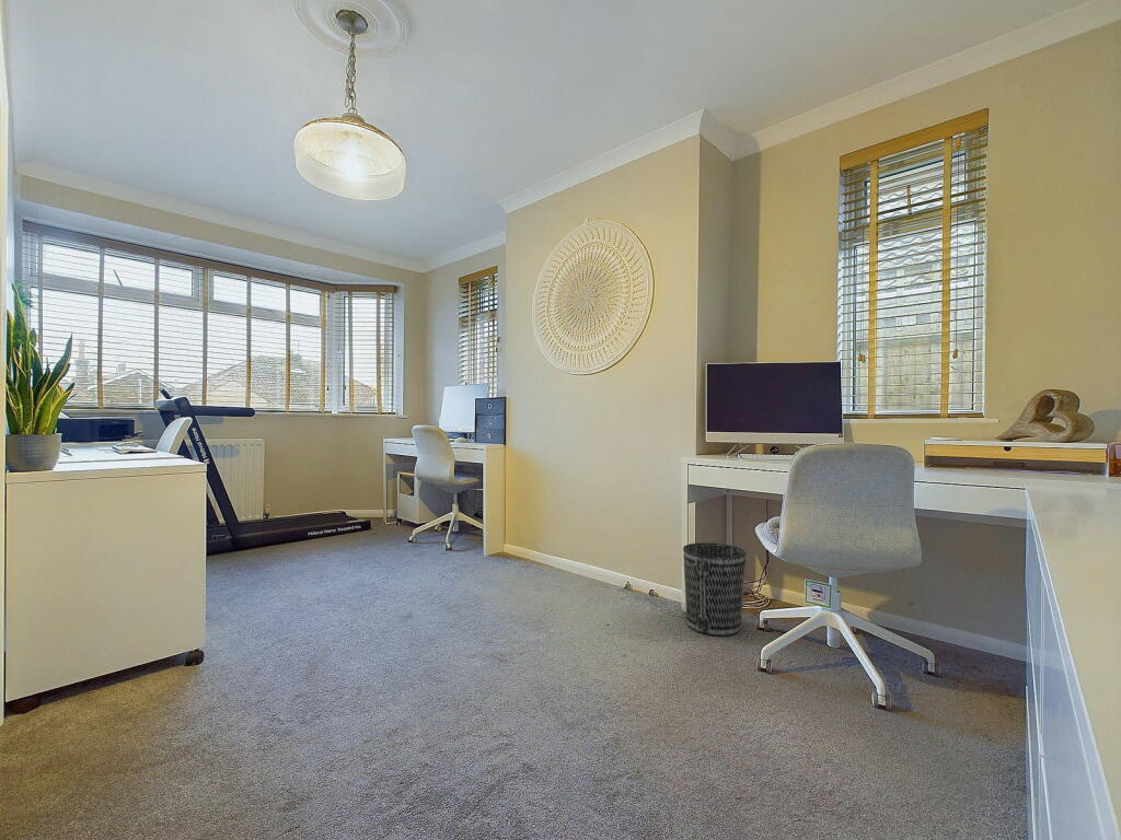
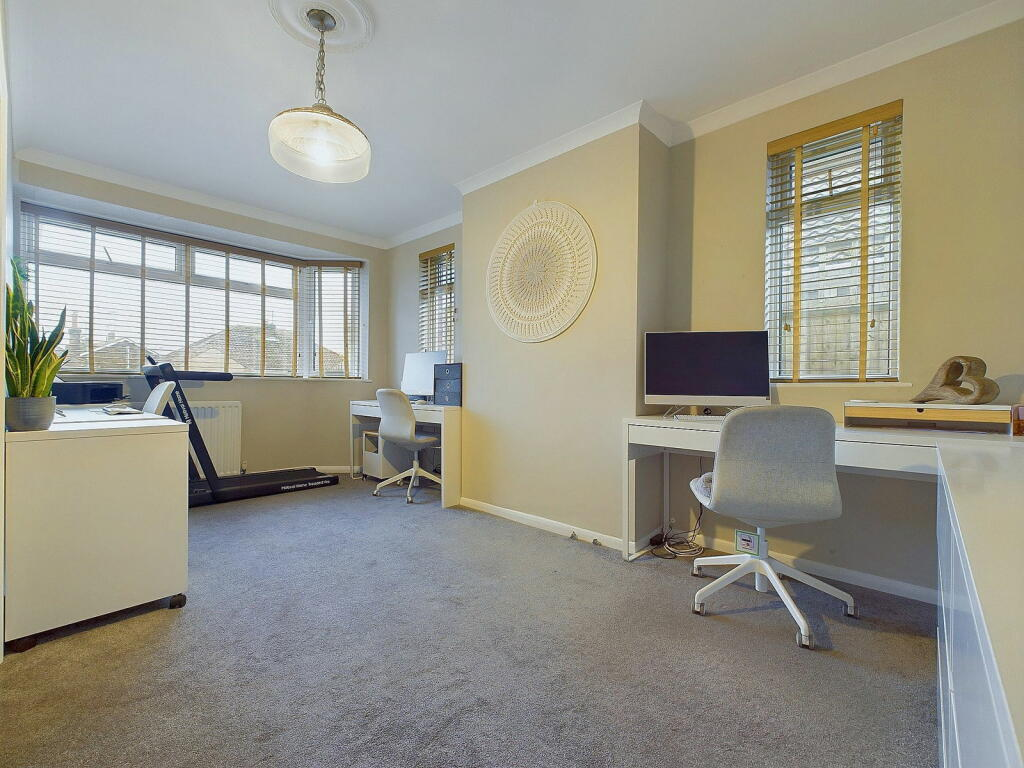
- wastebasket [682,541,747,638]
